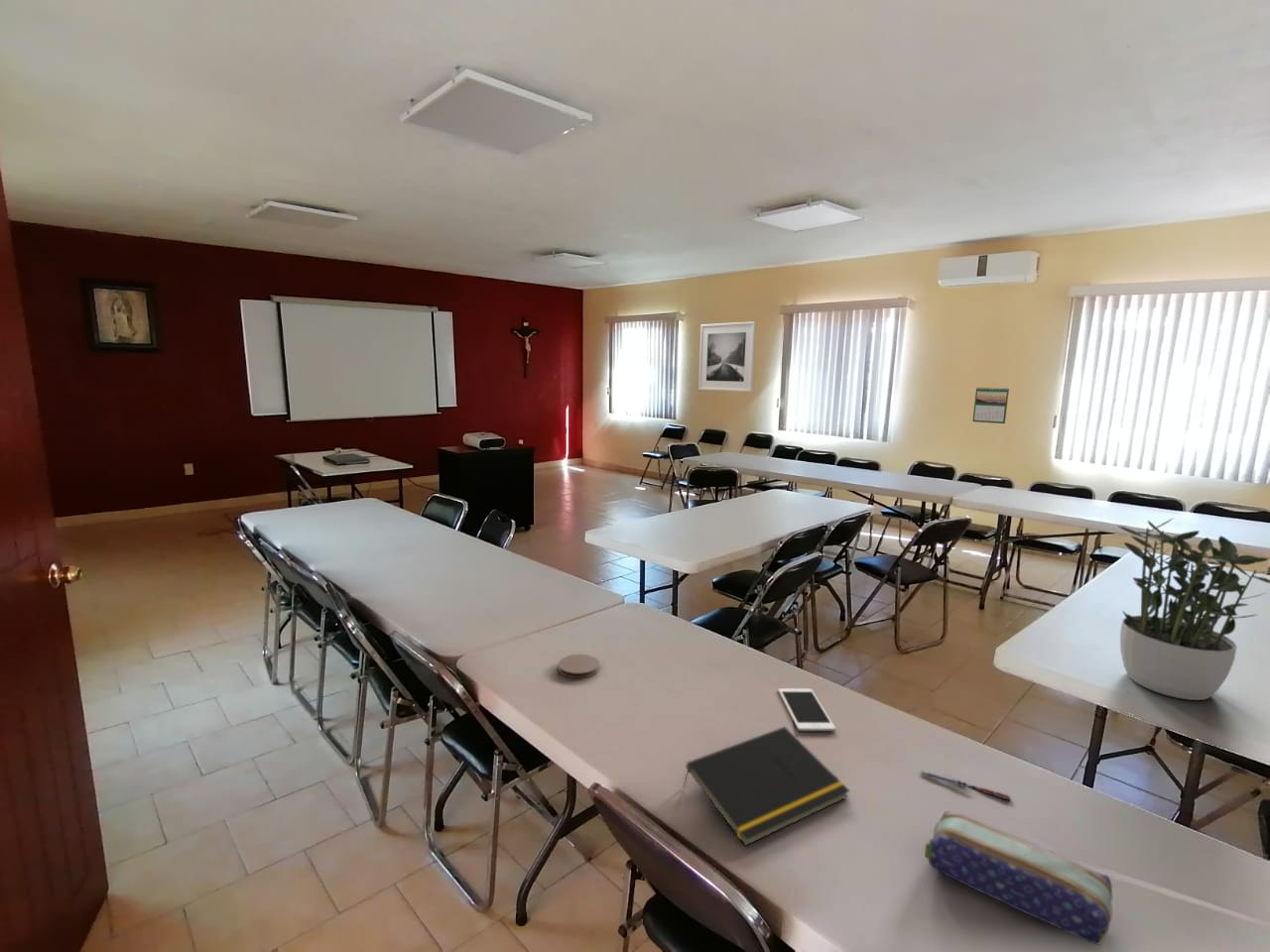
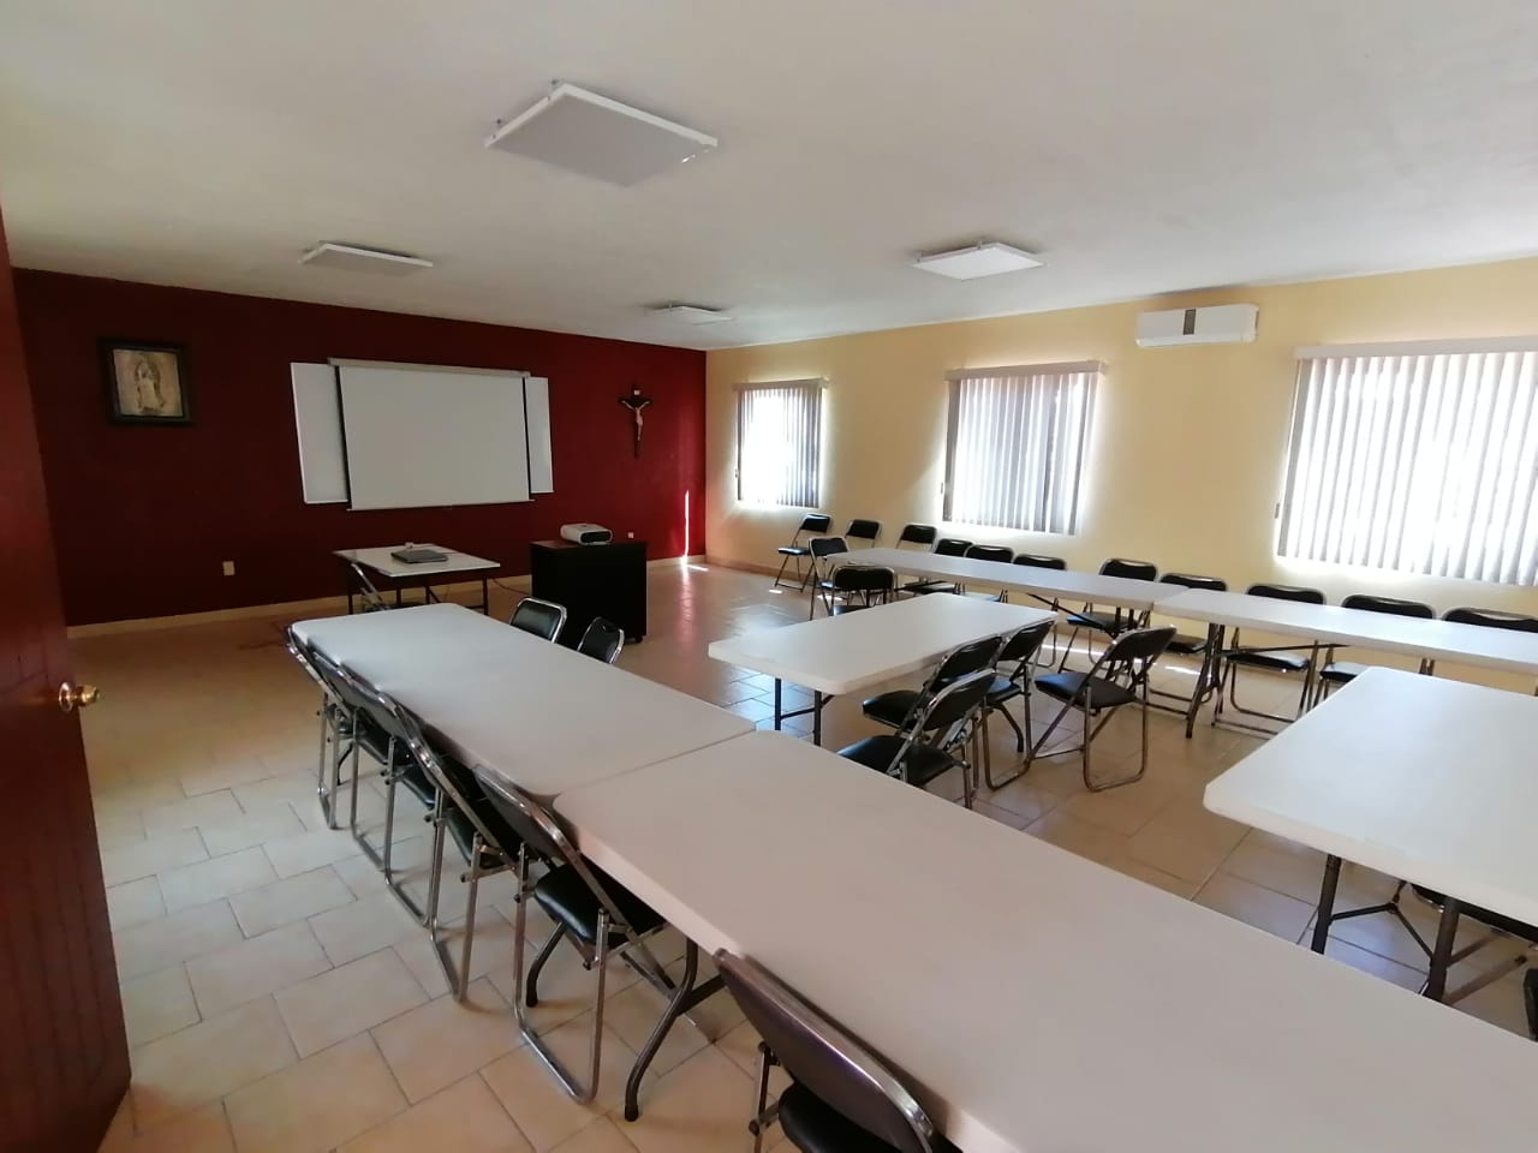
- pen [920,771,1011,801]
- coaster [558,654,600,679]
- calendar [971,386,1010,424]
- notepad [683,726,851,847]
- cell phone [778,687,836,732]
- pencil case [924,810,1113,945]
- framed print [698,320,757,393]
- potted plant [1118,517,1270,701]
